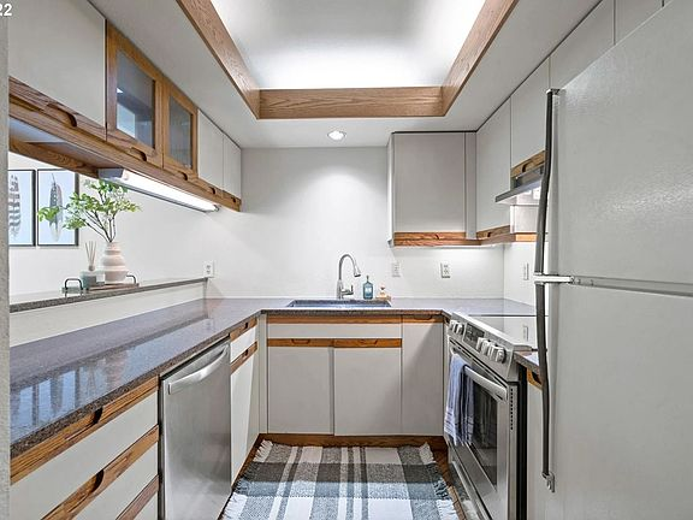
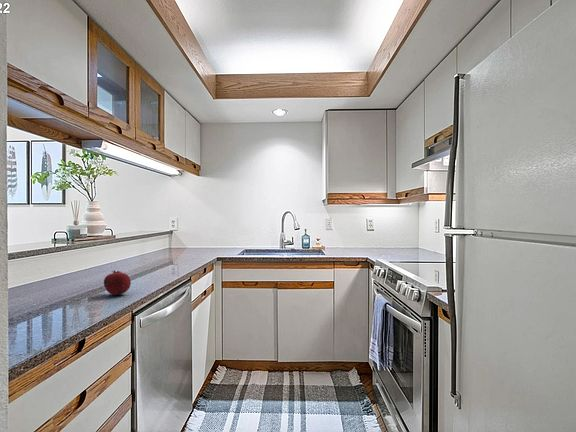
+ fruit [103,269,132,296]
